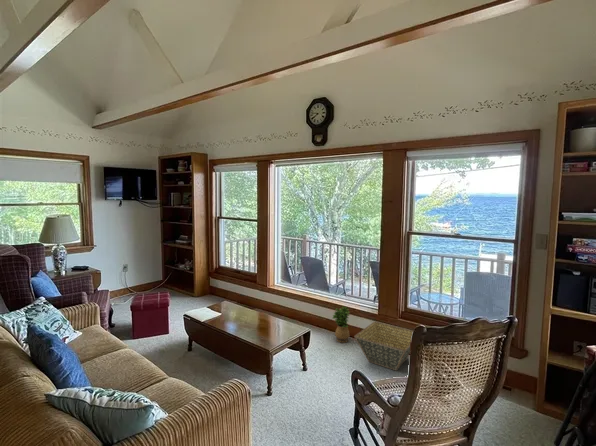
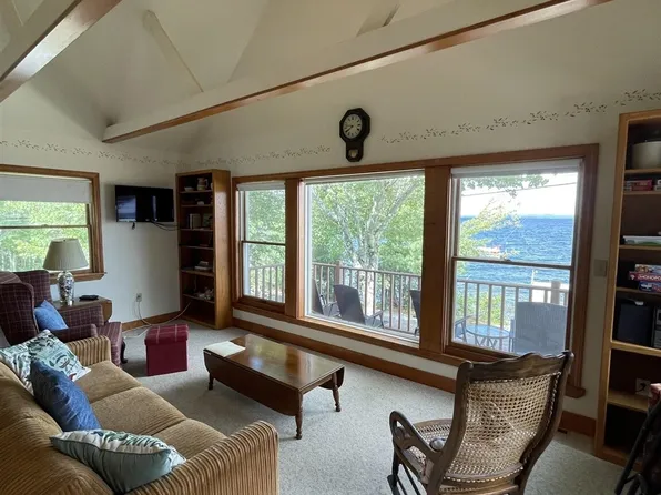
- basket [353,320,414,372]
- potted plant [332,305,351,344]
